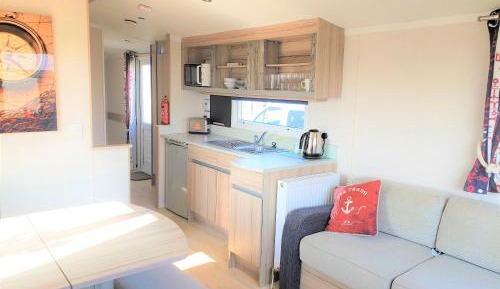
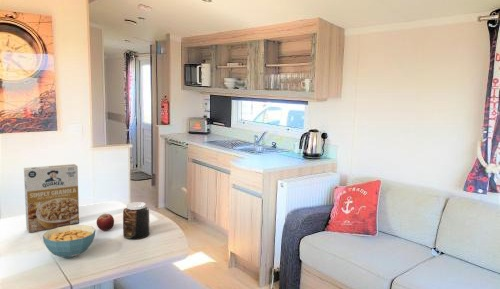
+ fruit [96,213,115,231]
+ cereal bowl [42,224,97,259]
+ jar [122,201,150,240]
+ cereal box [23,163,80,233]
